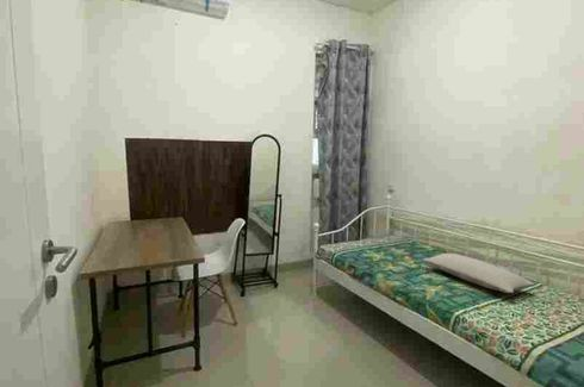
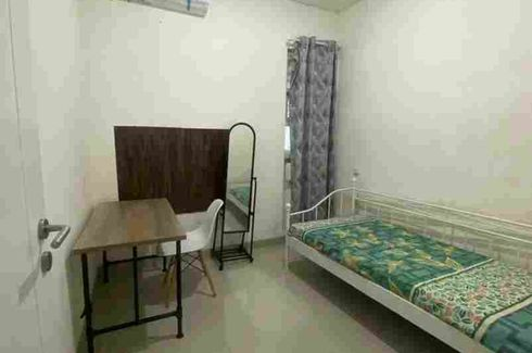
- pillow [422,252,536,294]
